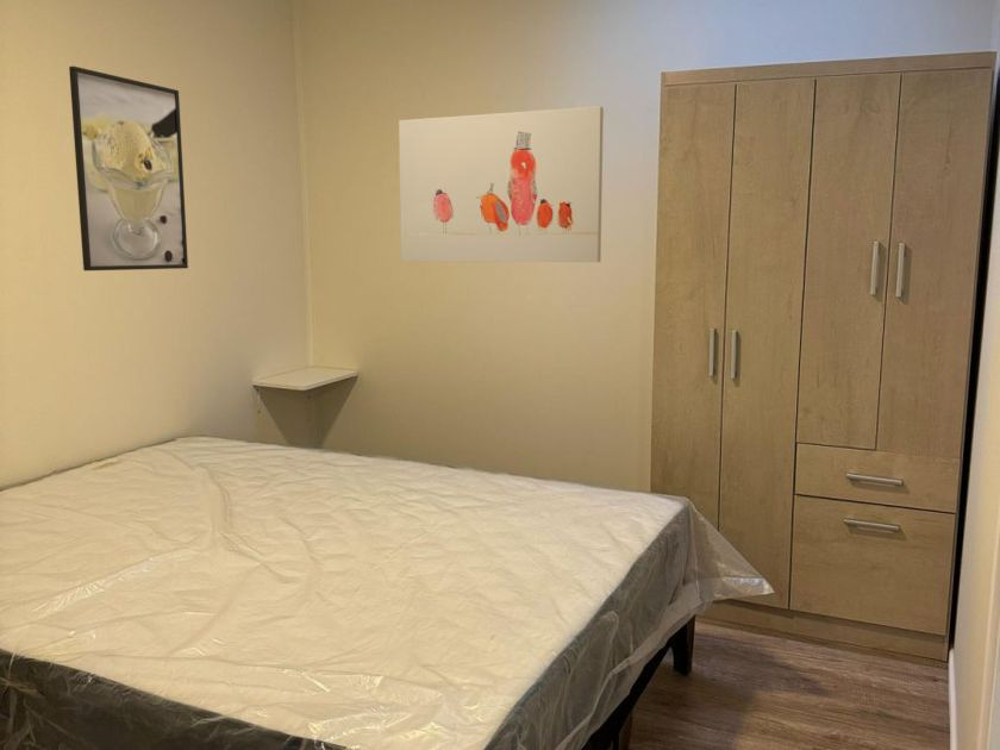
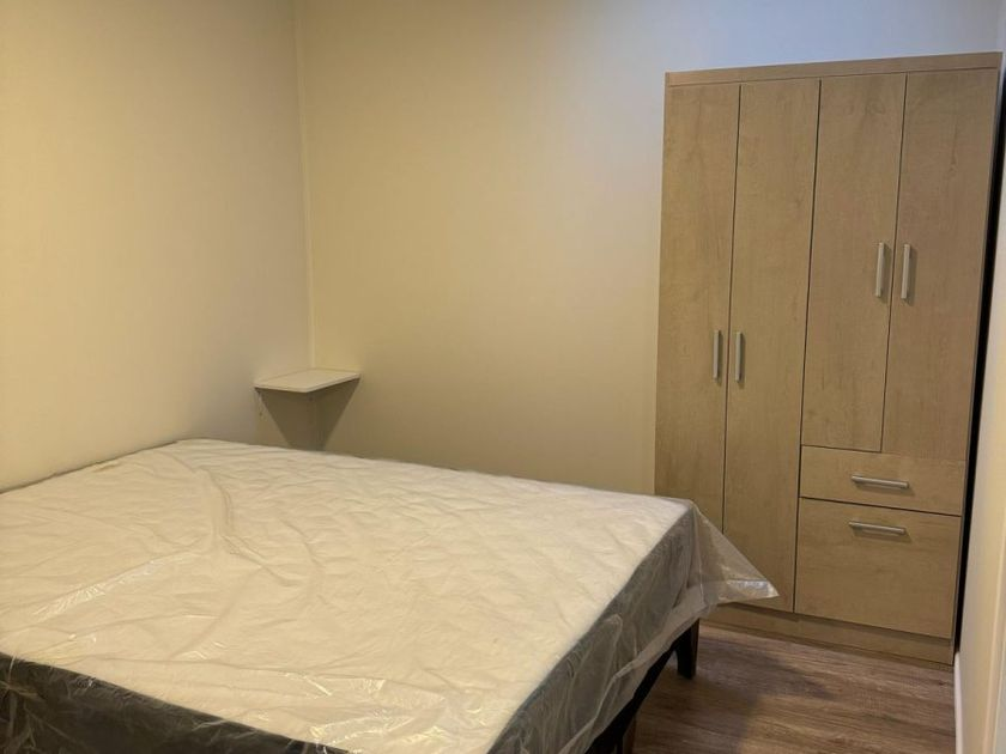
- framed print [68,65,189,271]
- wall art [398,105,605,263]
